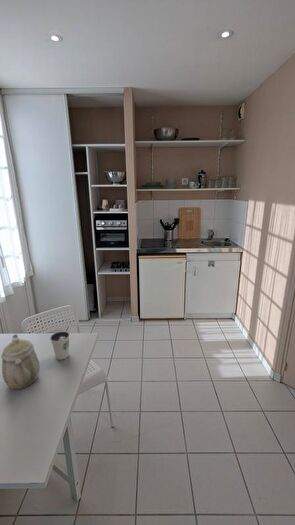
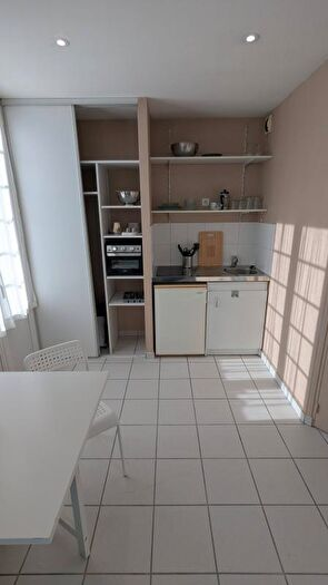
- teapot [0,333,40,390]
- dixie cup [49,330,70,361]
